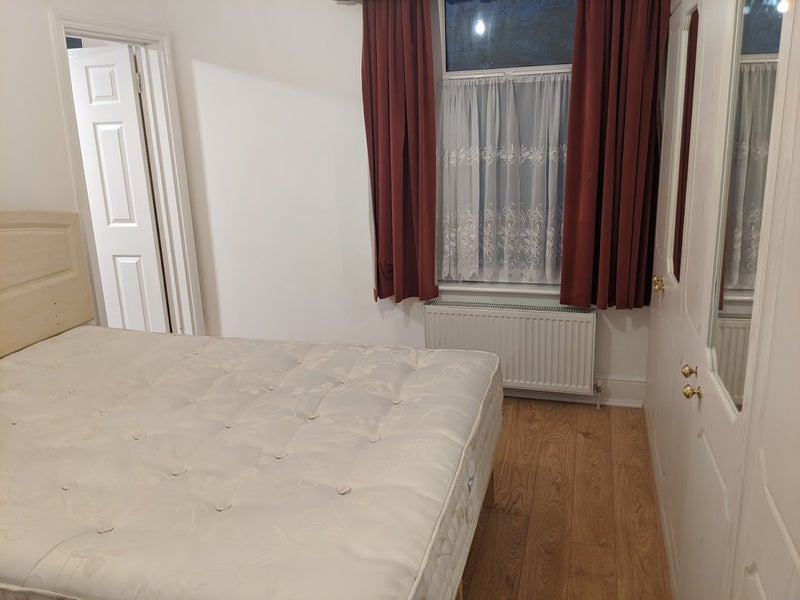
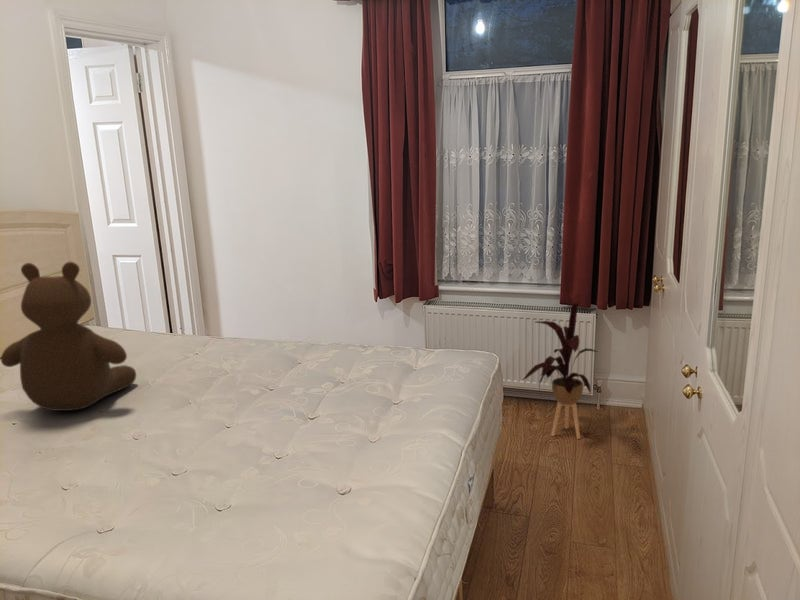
+ house plant [521,302,599,440]
+ bear [0,261,137,412]
